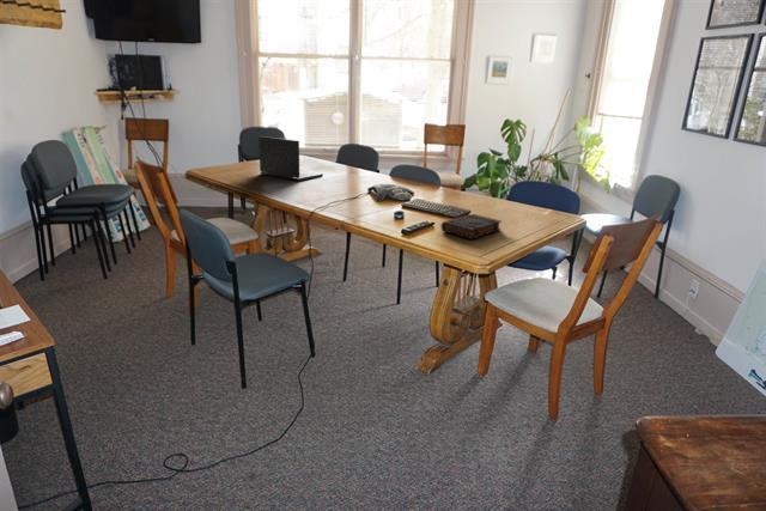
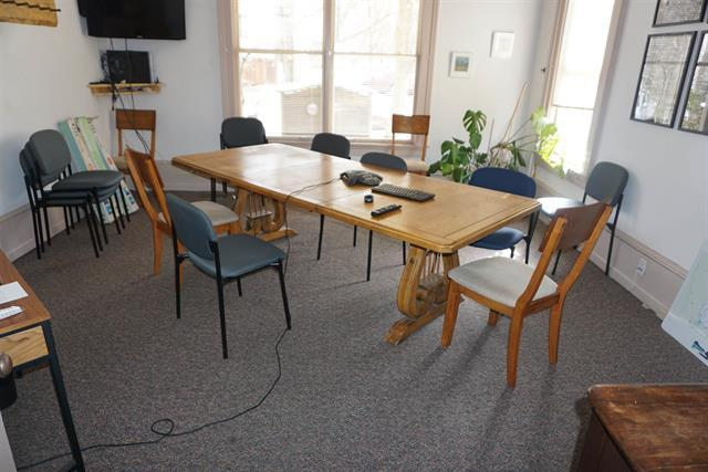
- laptop [257,135,323,182]
- book [440,213,503,241]
